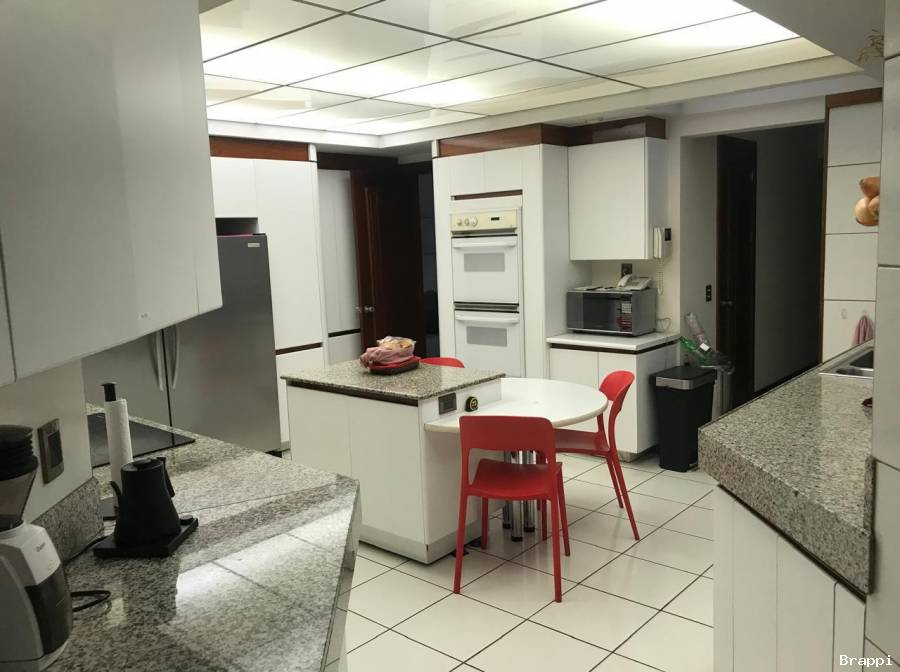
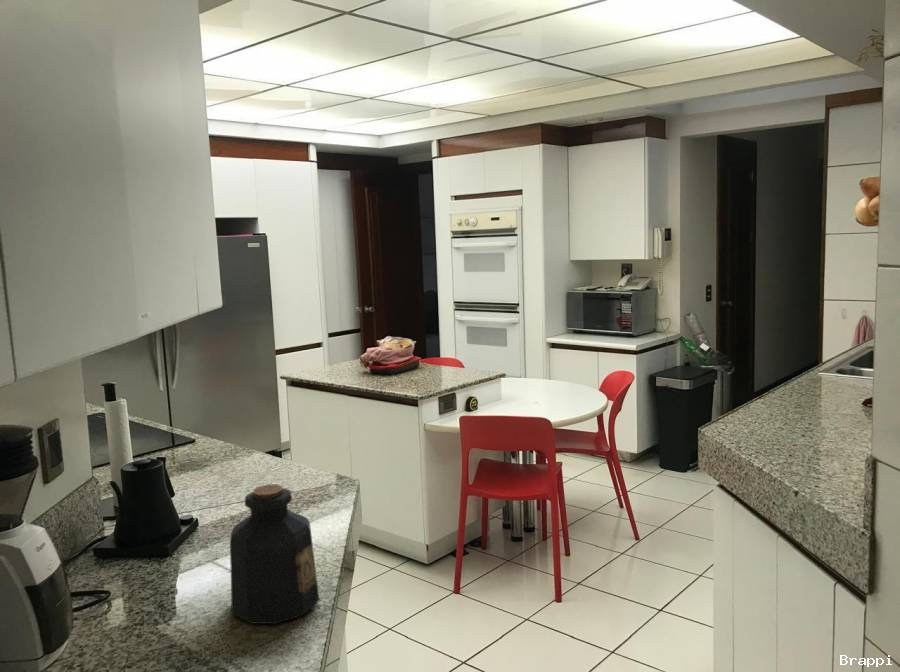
+ bottle [229,483,320,625]
